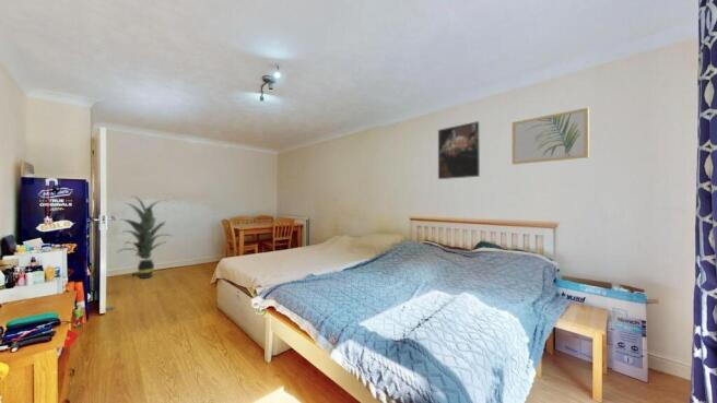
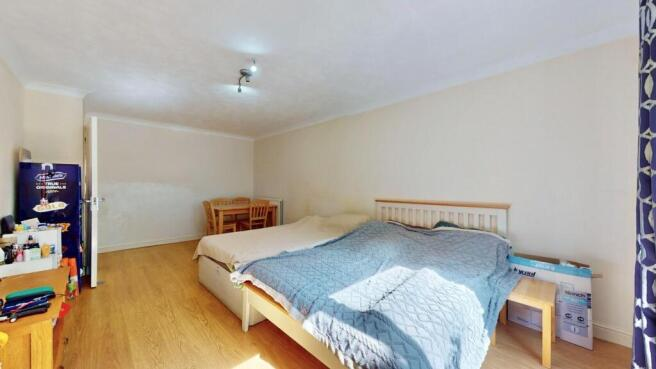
- indoor plant [110,194,172,280]
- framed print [437,120,481,180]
- wall art [512,107,590,166]
